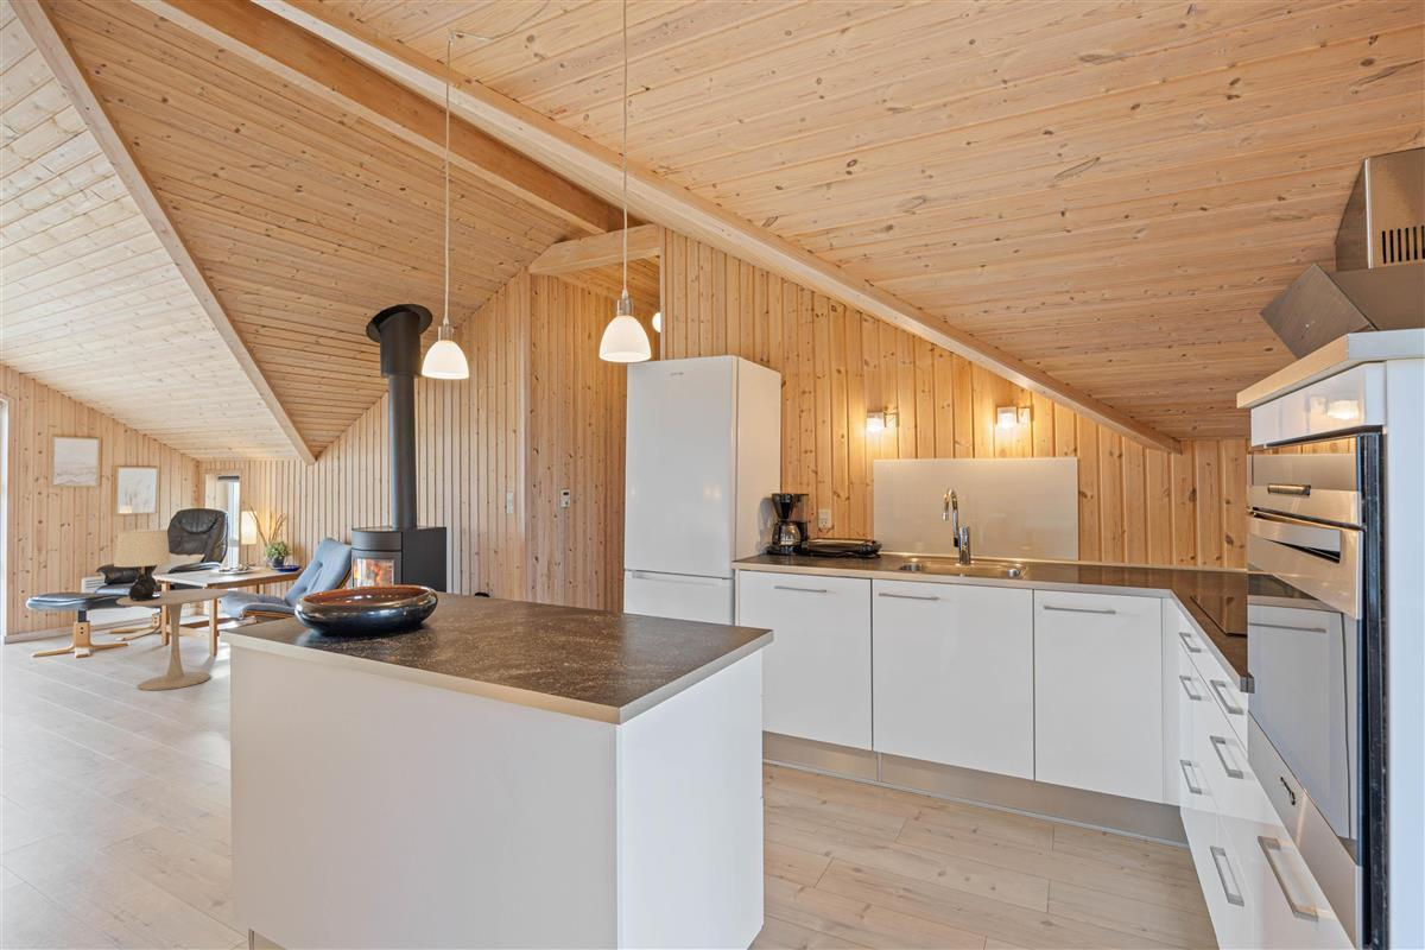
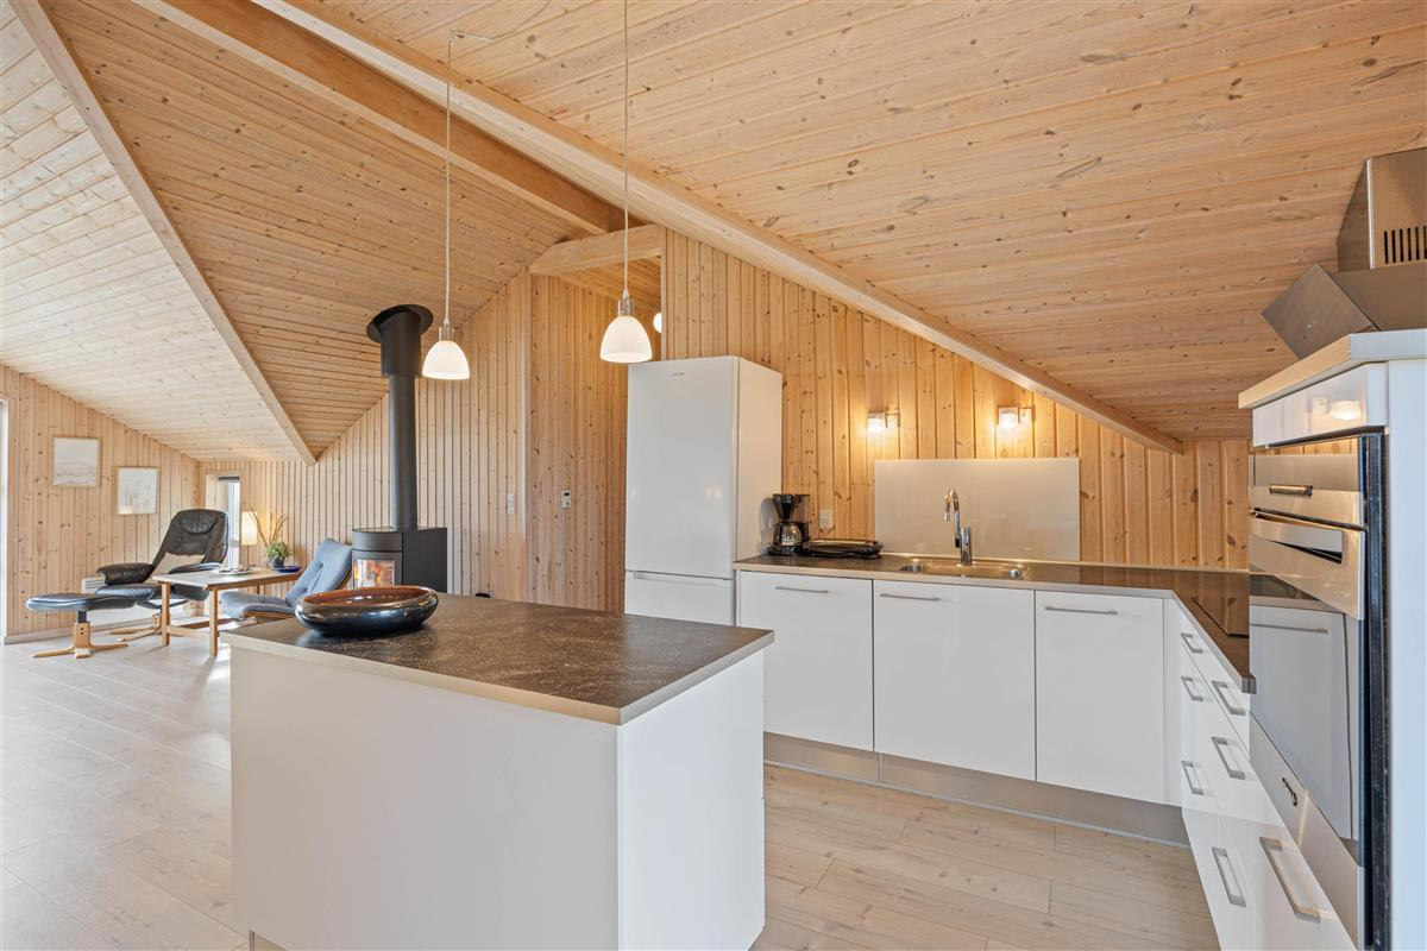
- table lamp [113,527,172,601]
- side table [115,588,232,691]
